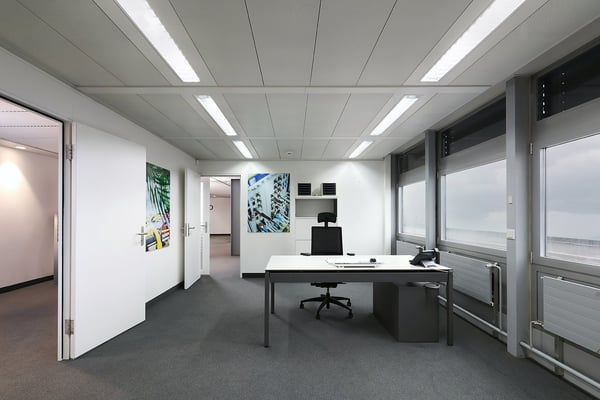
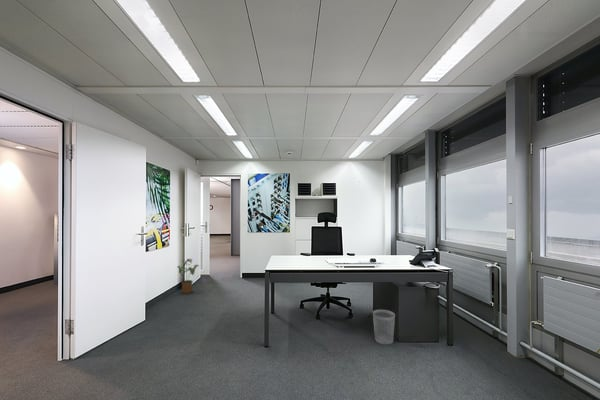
+ house plant [176,258,201,295]
+ wastebasket [372,309,396,345]
